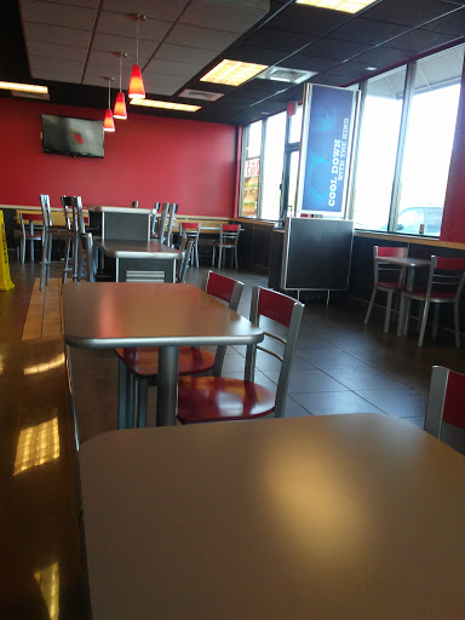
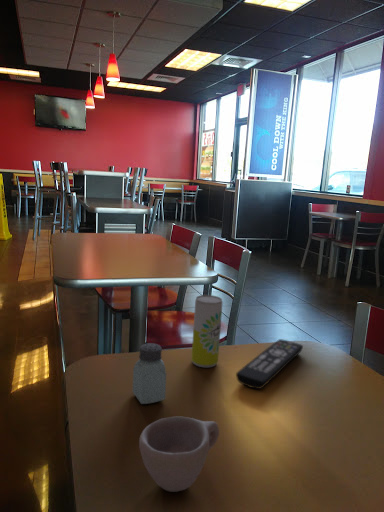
+ remote control [235,338,304,390]
+ saltshaker [131,342,167,405]
+ beverage can [190,294,224,368]
+ cup [138,415,220,493]
